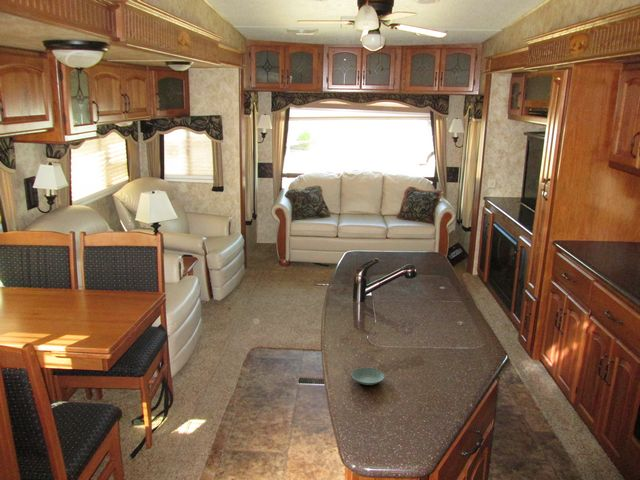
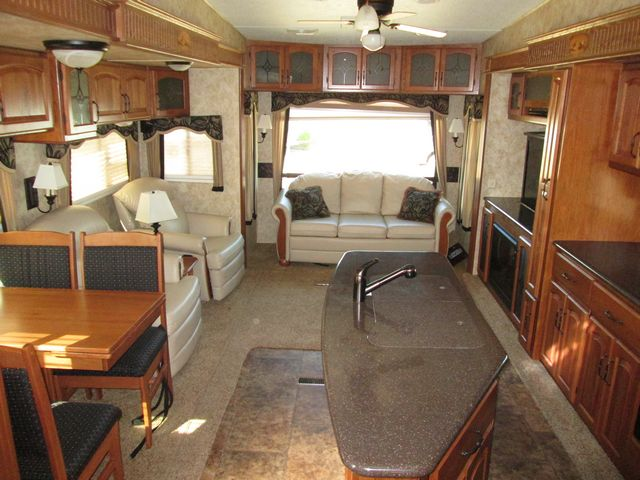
- saucer [350,367,385,386]
